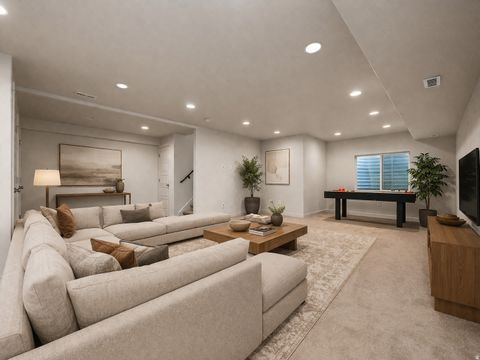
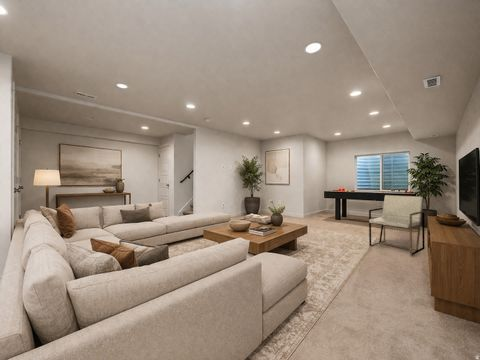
+ armchair [368,194,426,256]
